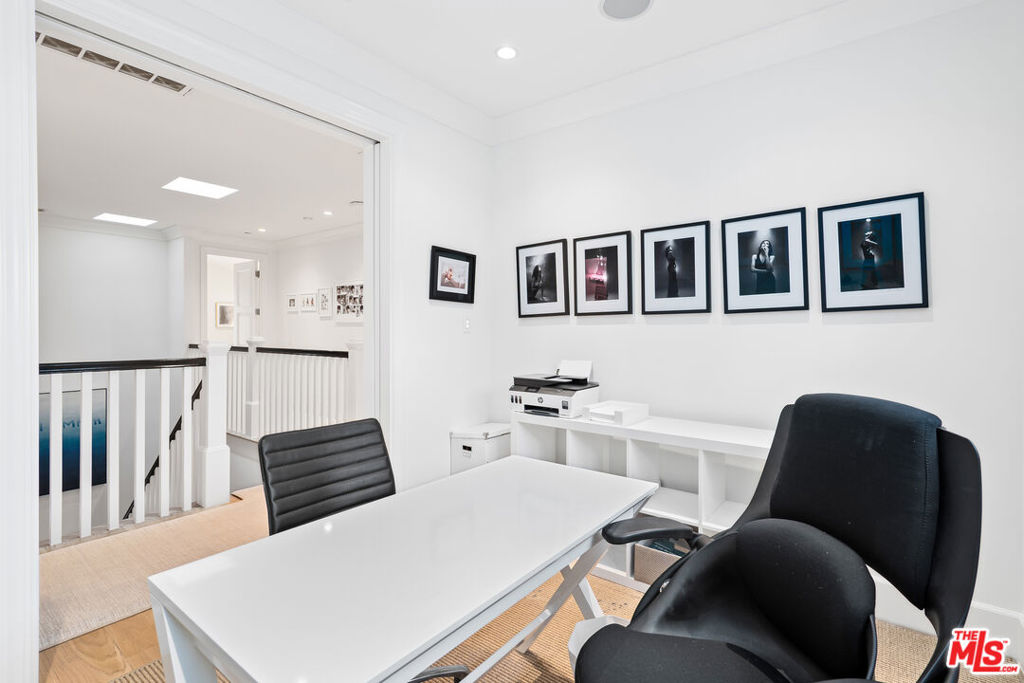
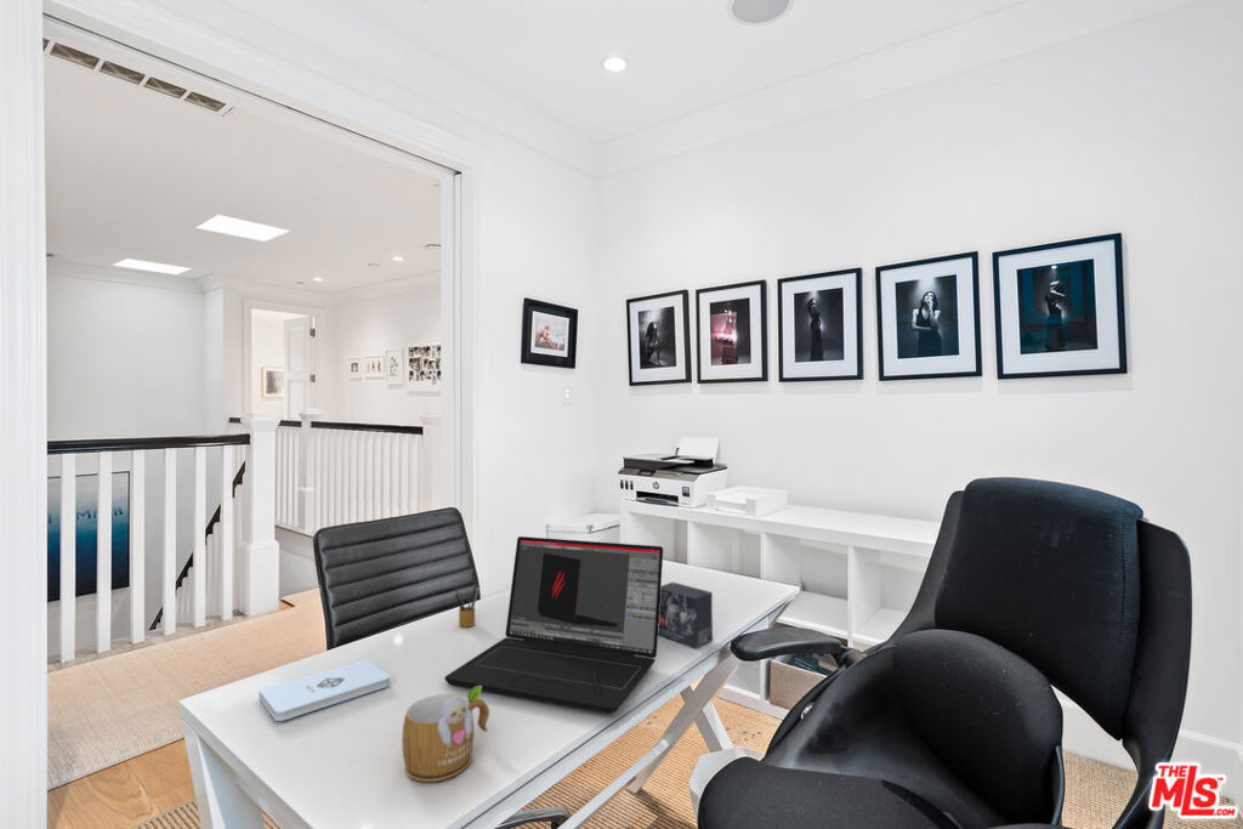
+ notepad [257,658,391,722]
+ laptop [443,535,664,715]
+ mug [401,686,490,783]
+ pencil box [454,584,481,628]
+ small box [658,581,714,649]
